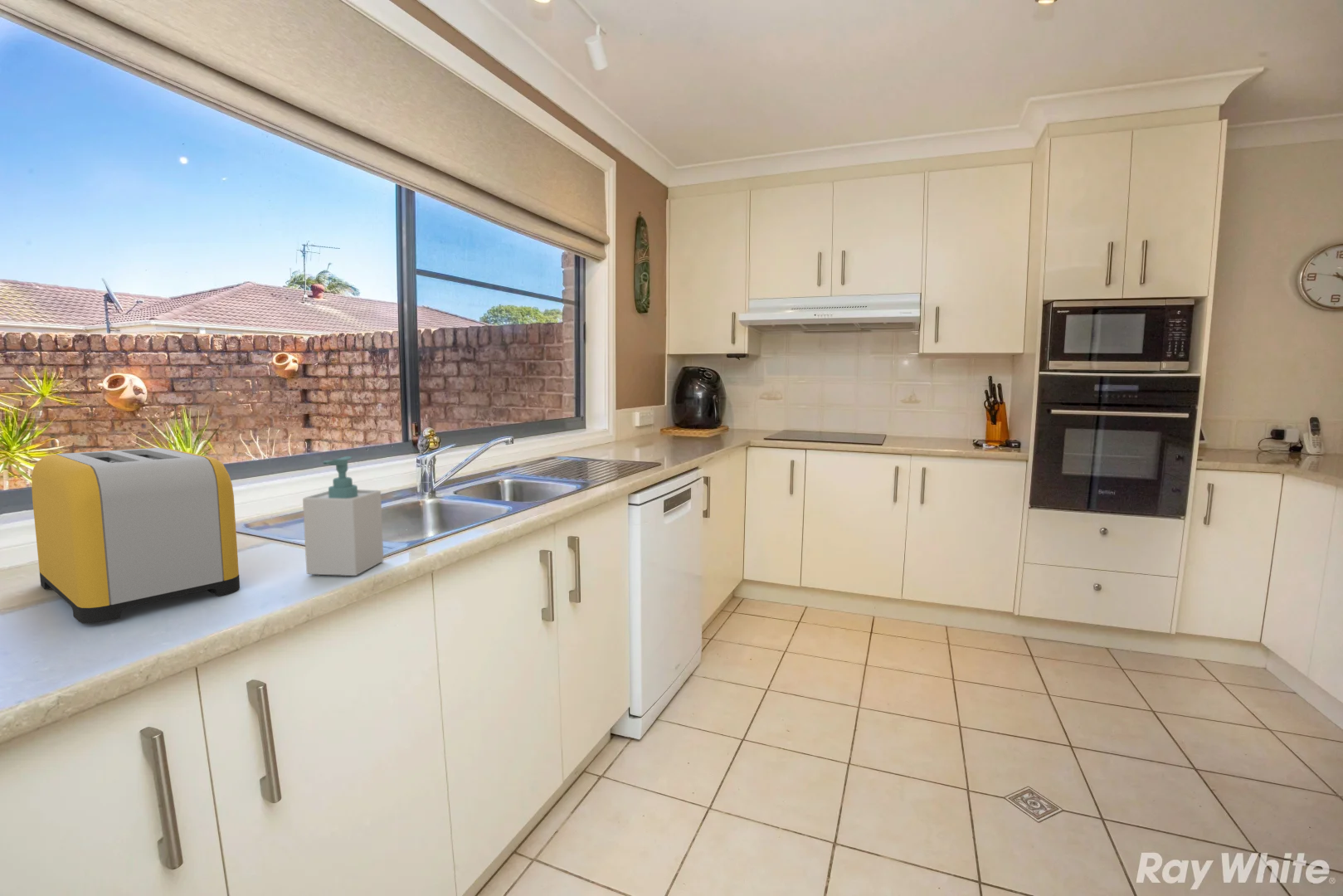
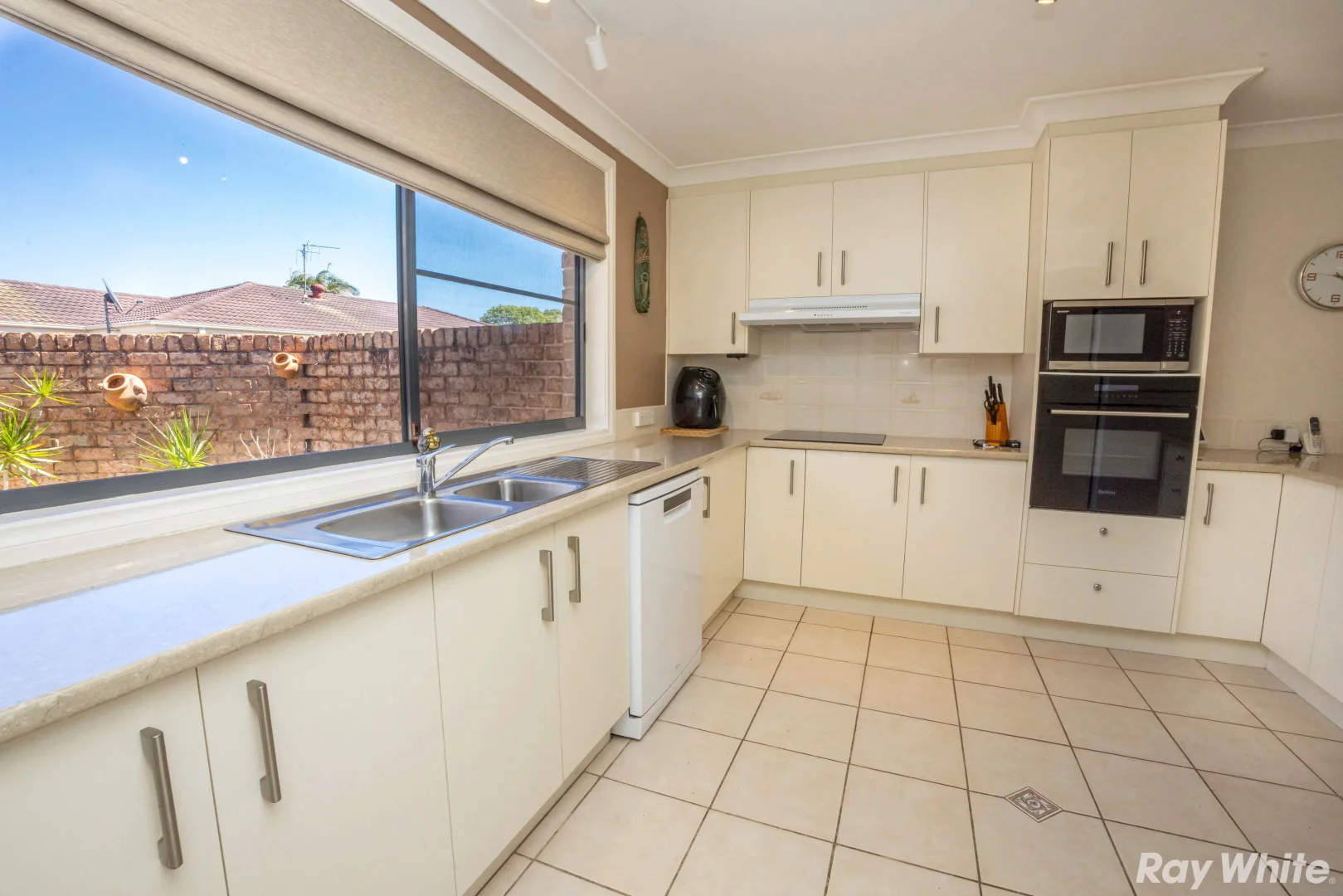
- toaster [31,447,241,625]
- soap bottle [302,455,384,577]
